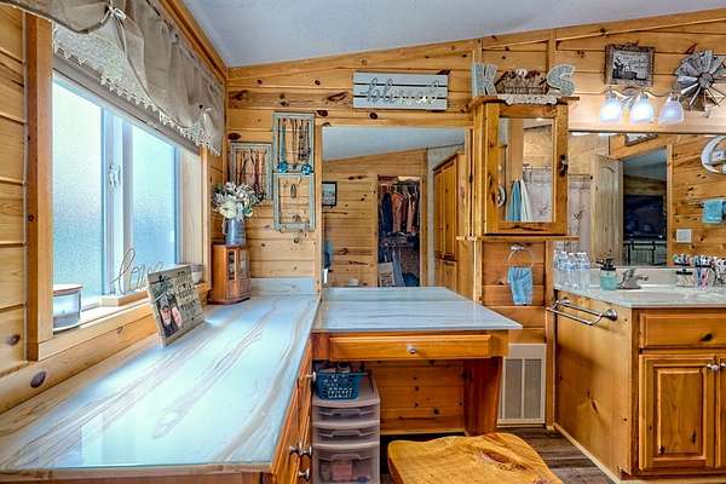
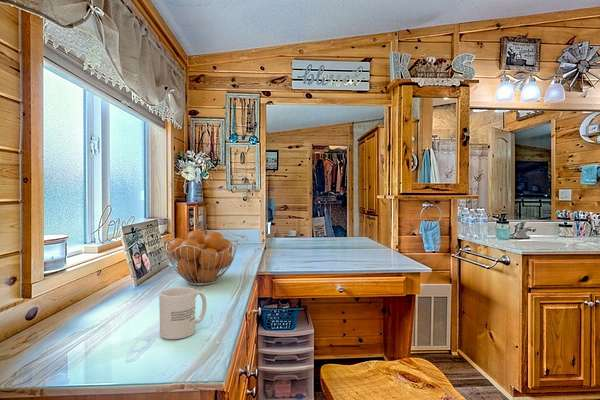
+ mug [158,286,208,340]
+ fruit basket [165,229,239,286]
